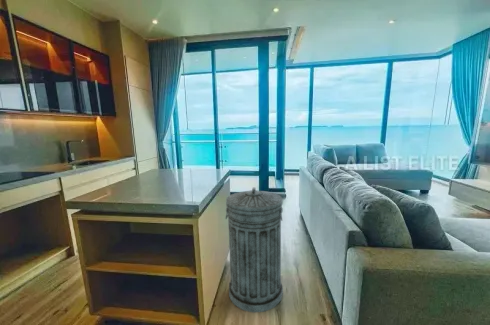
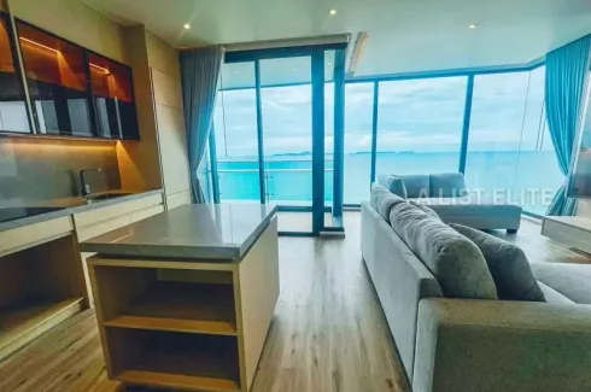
- trash can [224,187,284,314]
